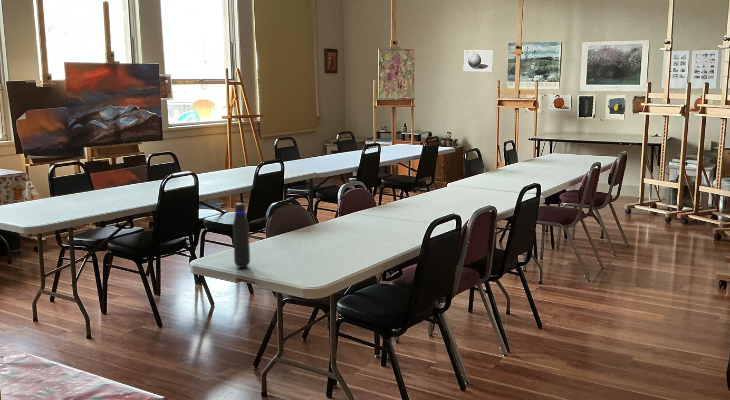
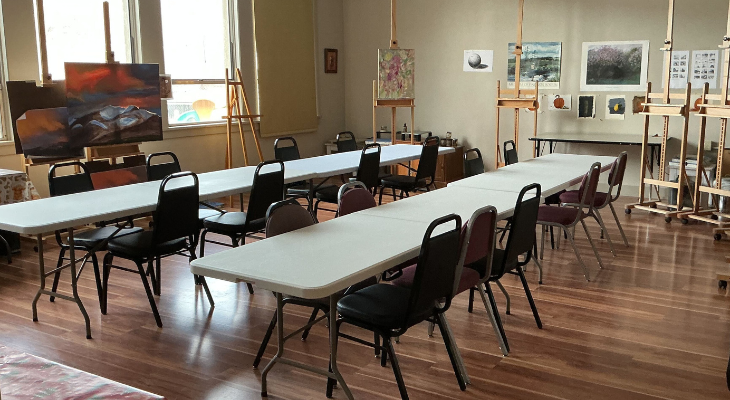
- water bottle [232,202,251,269]
